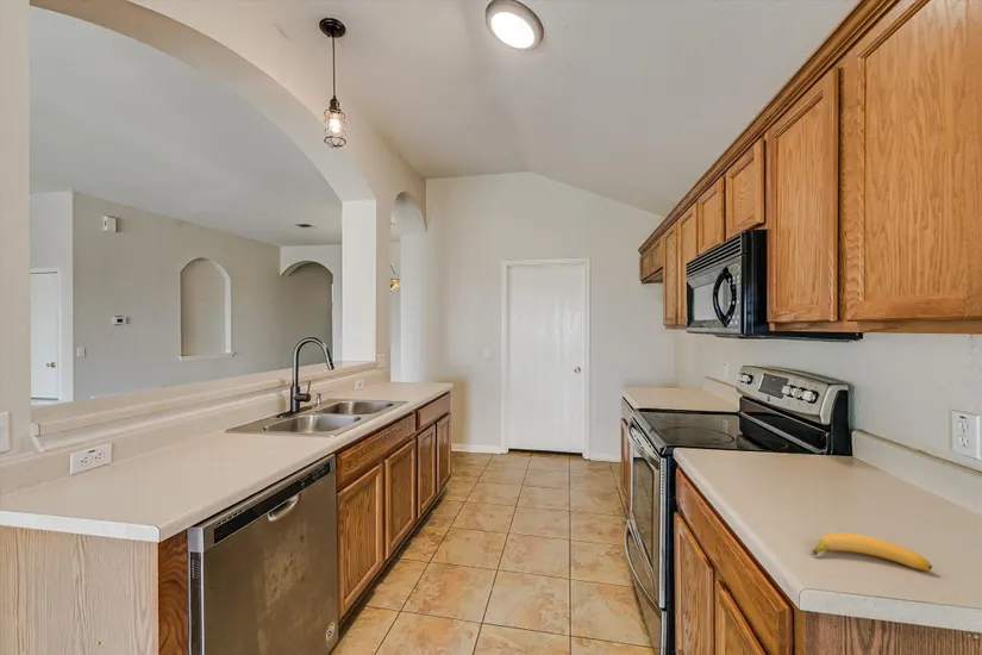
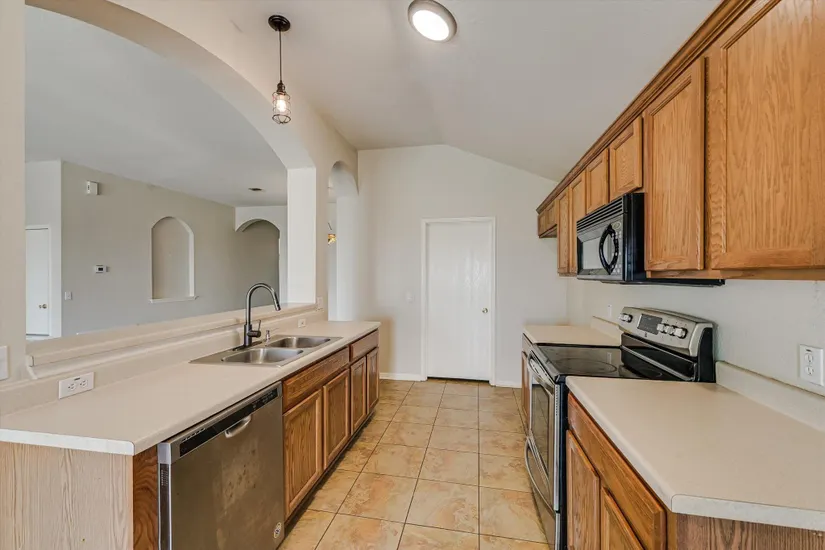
- banana [811,531,933,572]
